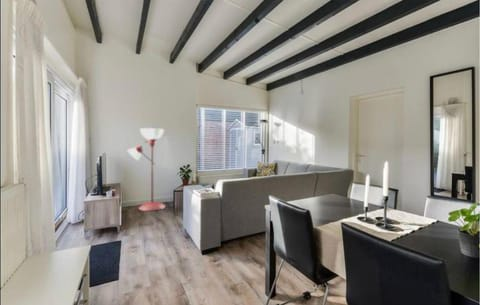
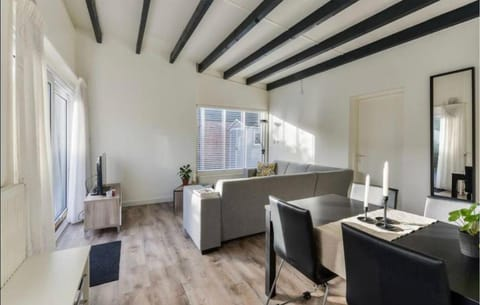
- floor lamp [126,127,167,212]
